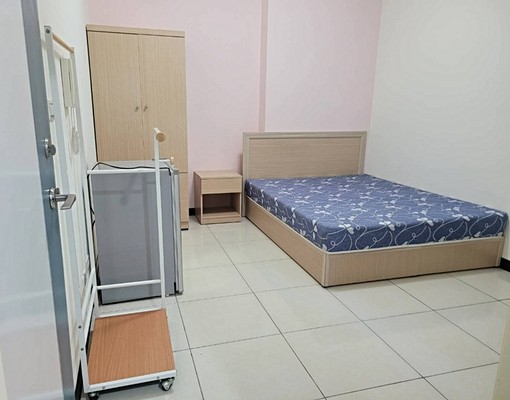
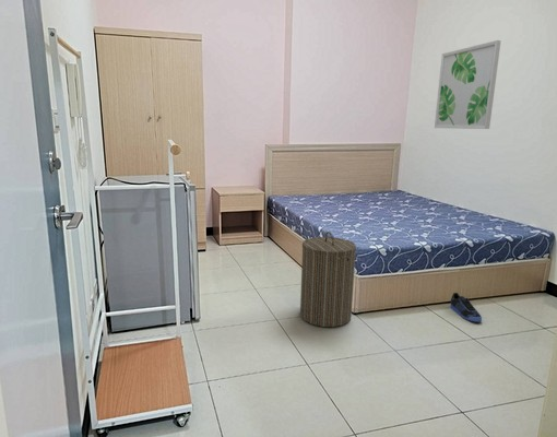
+ laundry hamper [299,231,357,328]
+ wall art [434,39,502,130]
+ sneaker [449,292,483,322]
